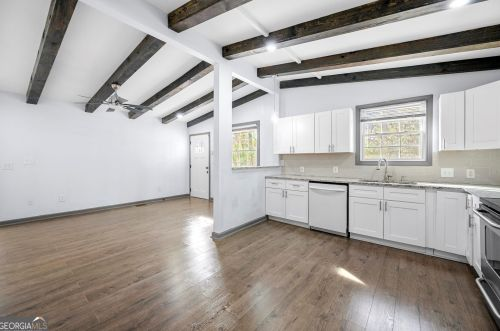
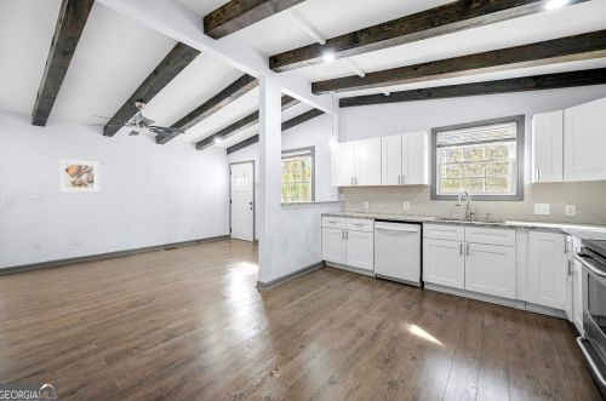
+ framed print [57,157,101,194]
